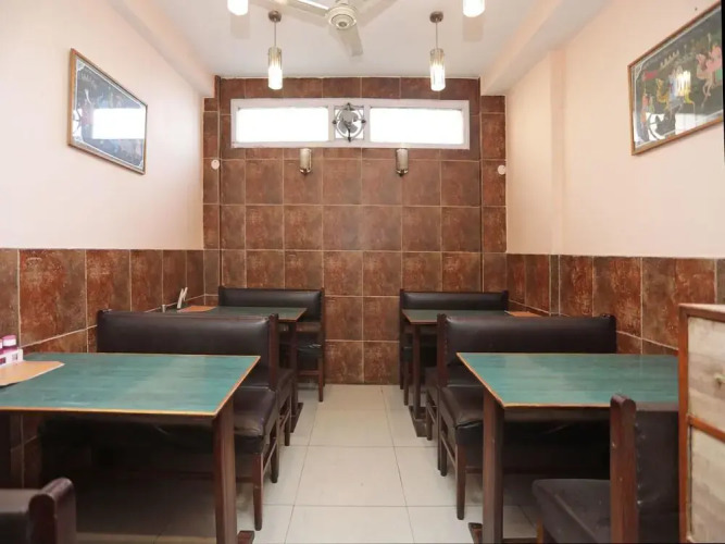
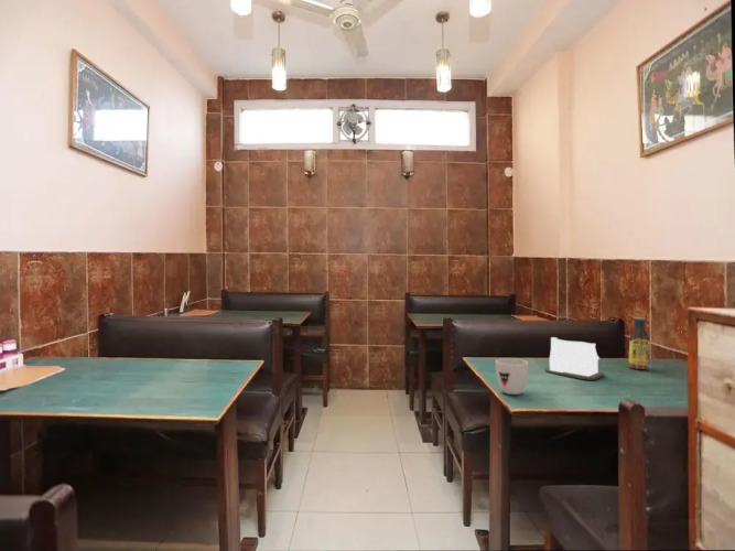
+ sauce bottle [628,316,649,370]
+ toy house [543,336,605,380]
+ mug [495,357,530,396]
